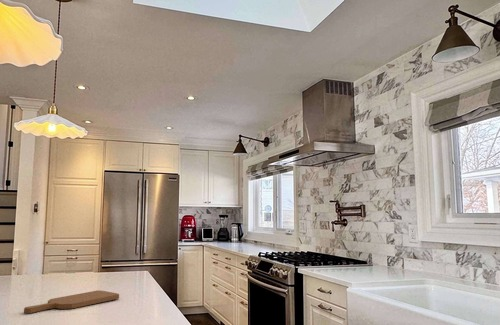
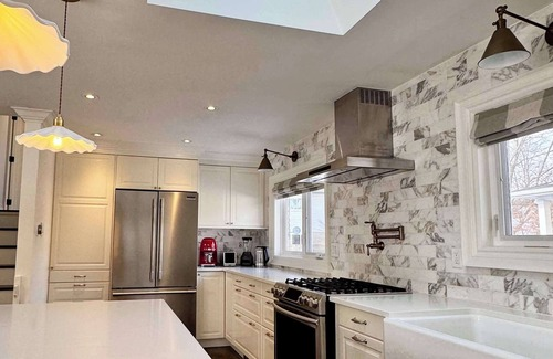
- cutting board [23,289,120,314]
